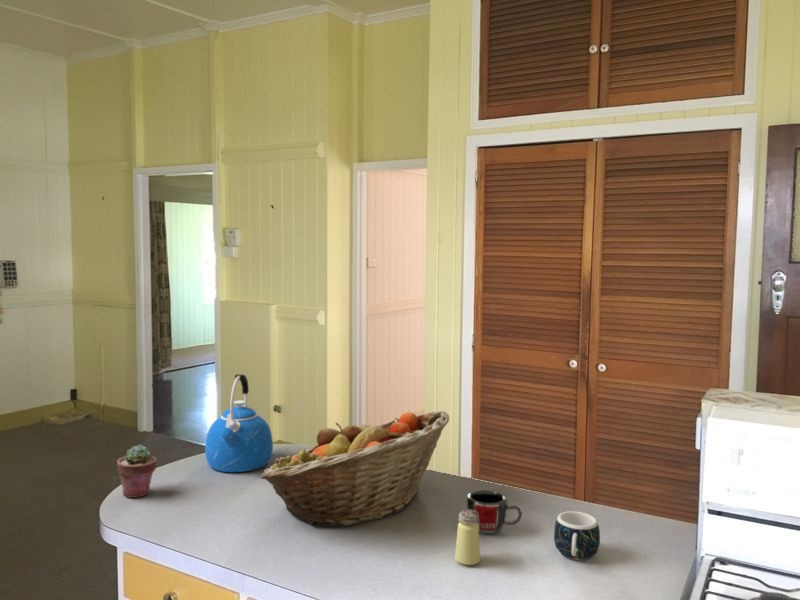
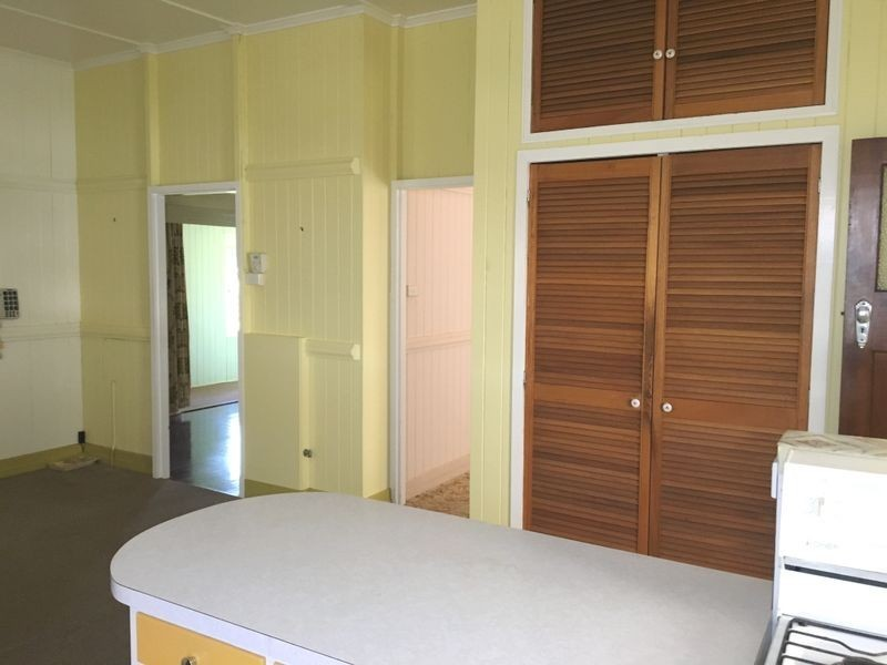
- kettle [204,374,274,473]
- mug [553,510,601,561]
- mug [466,489,523,535]
- fruit basket [260,410,450,527]
- saltshaker [454,509,481,566]
- potted succulent [116,444,158,499]
